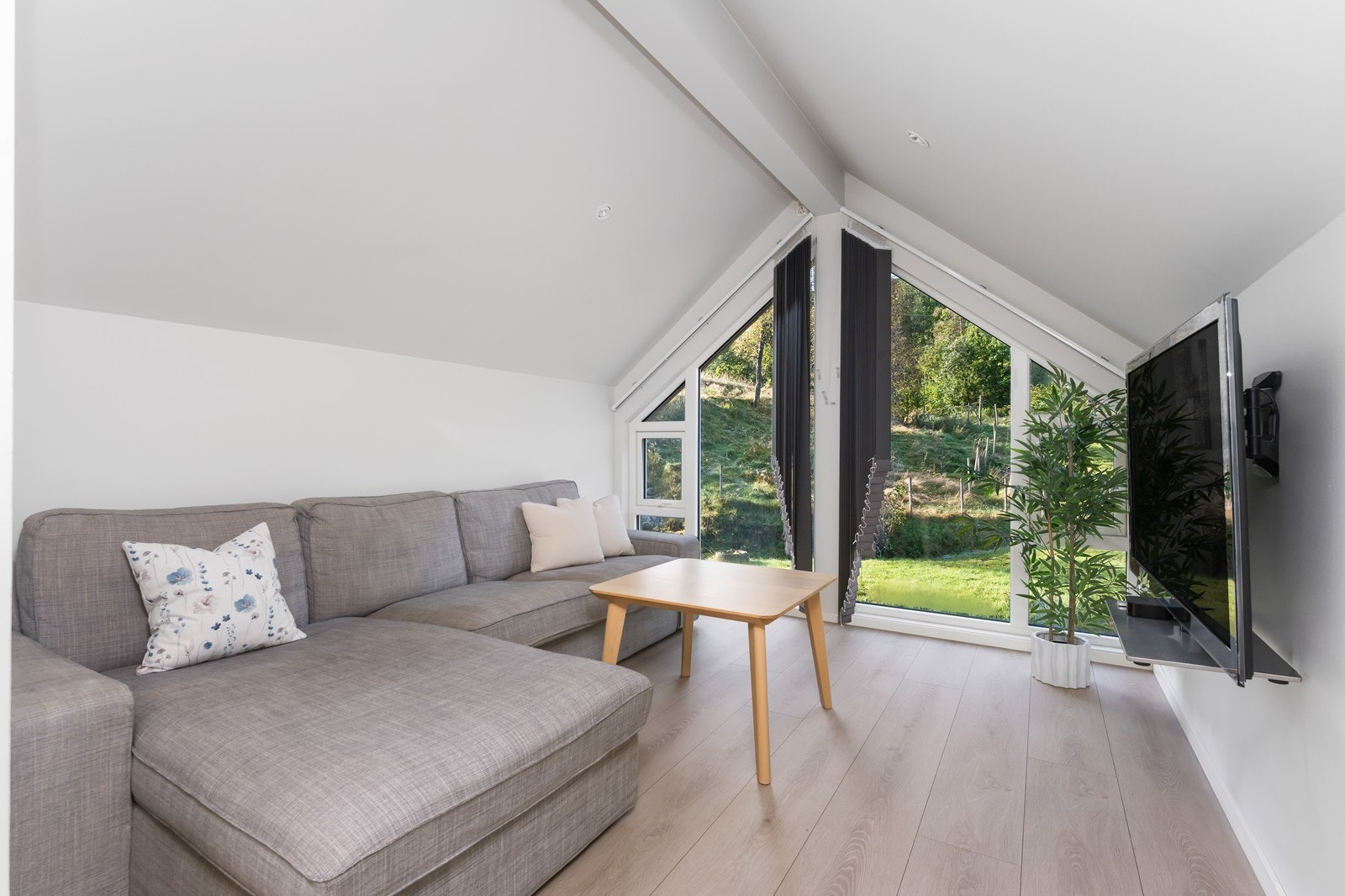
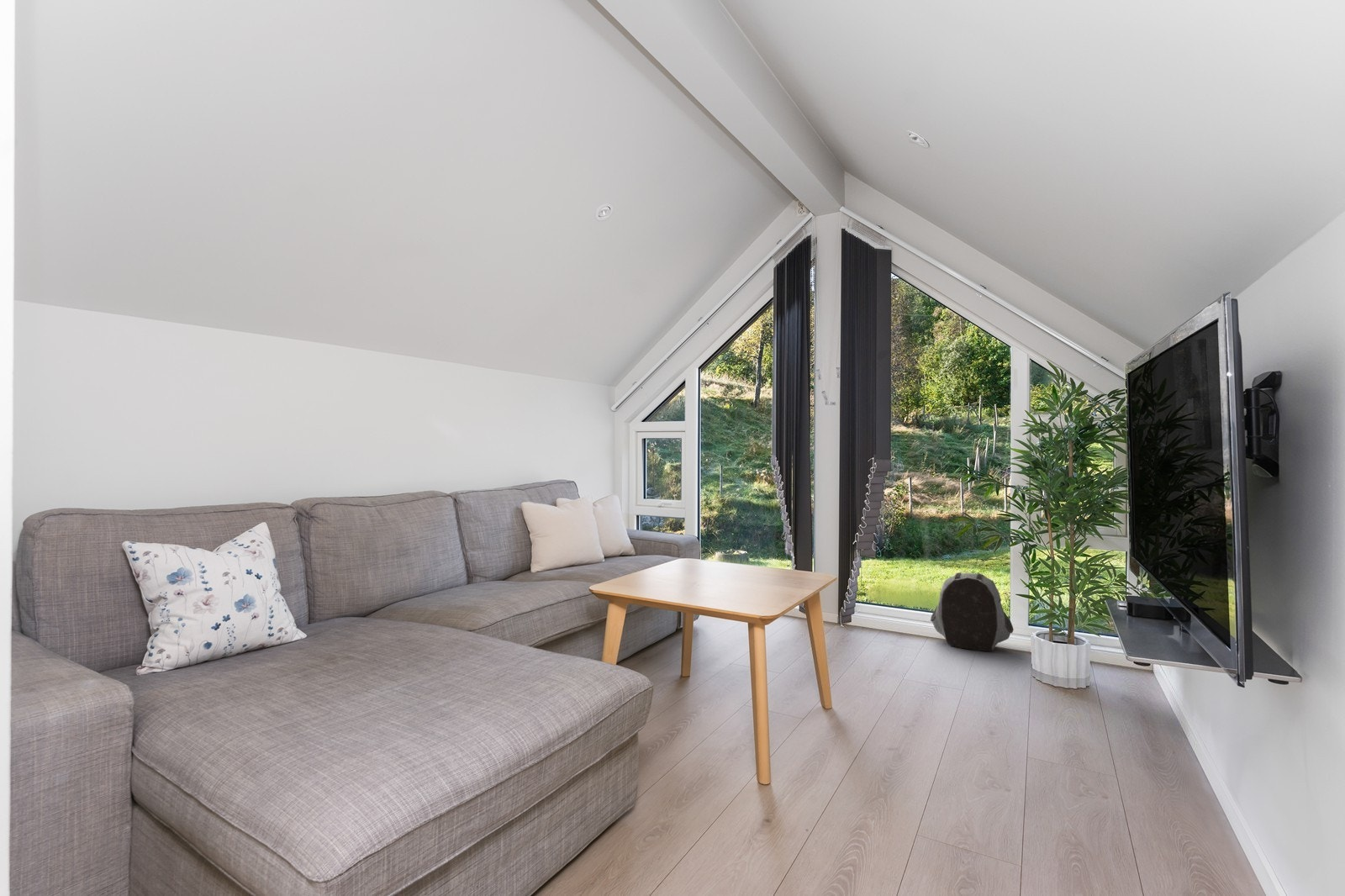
+ backpack [930,572,1015,652]
